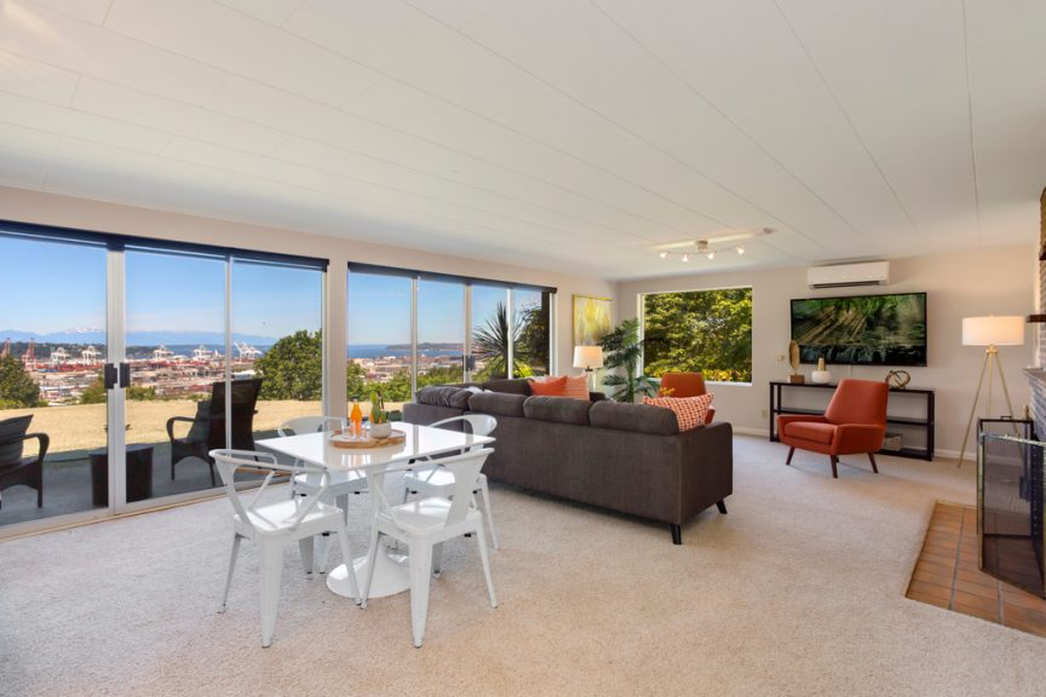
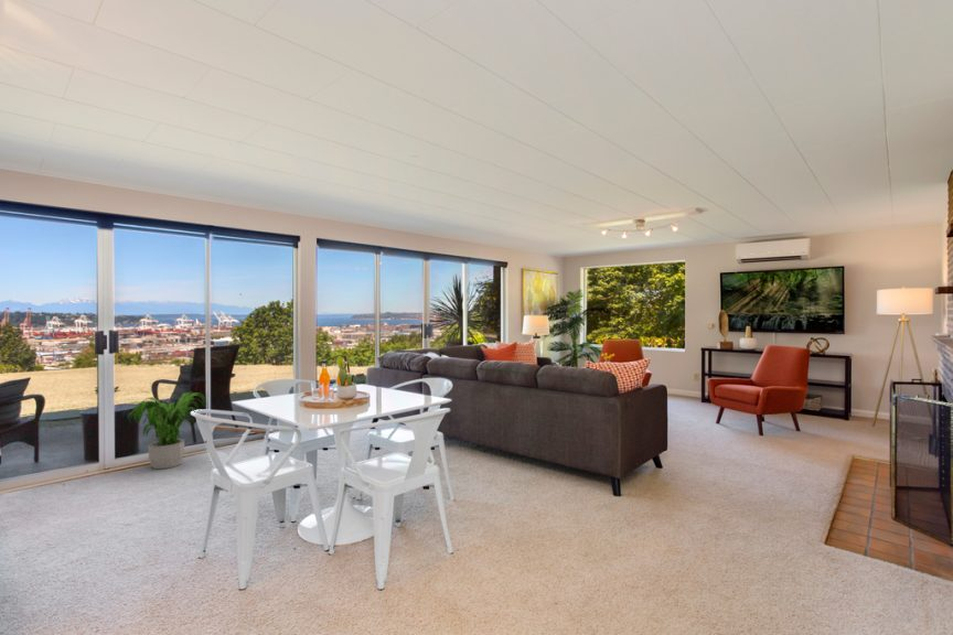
+ potted plant [122,391,208,470]
